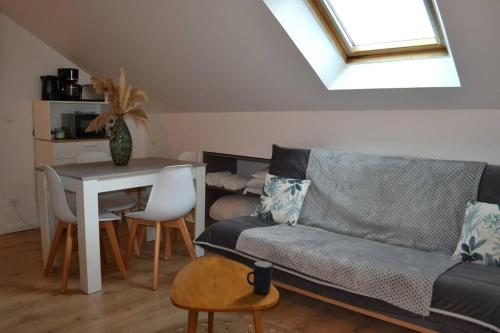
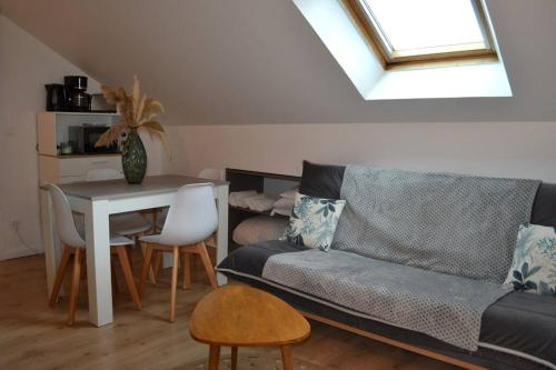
- mug [246,260,274,295]
